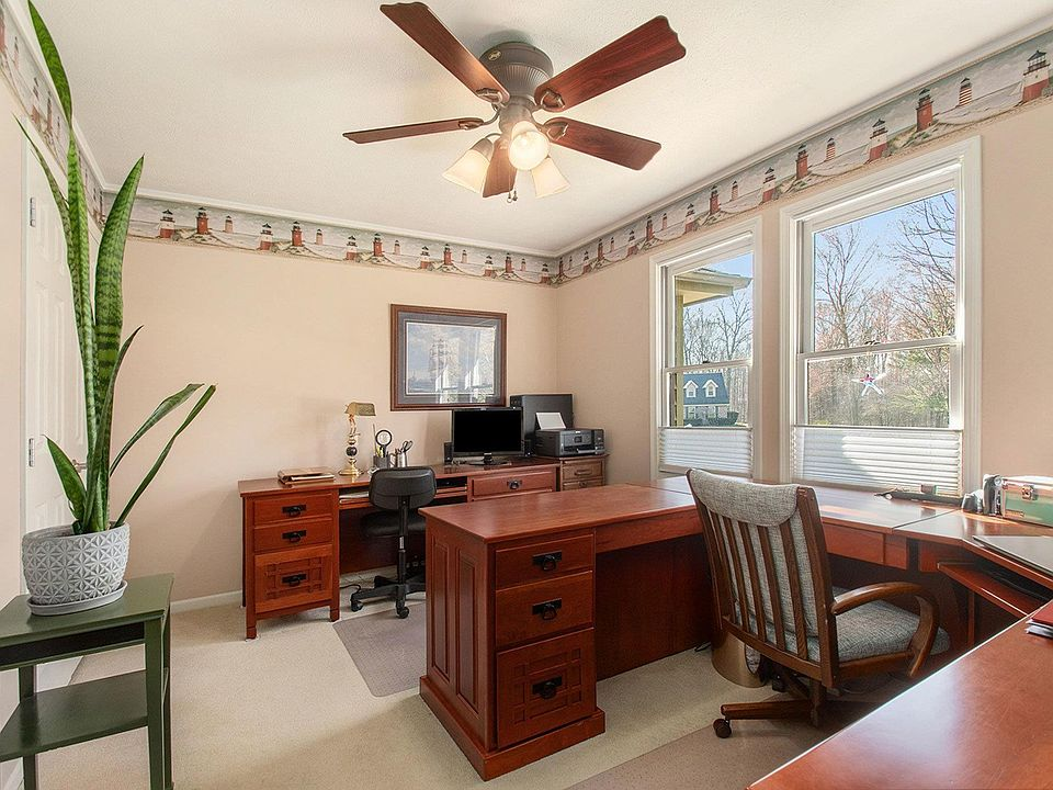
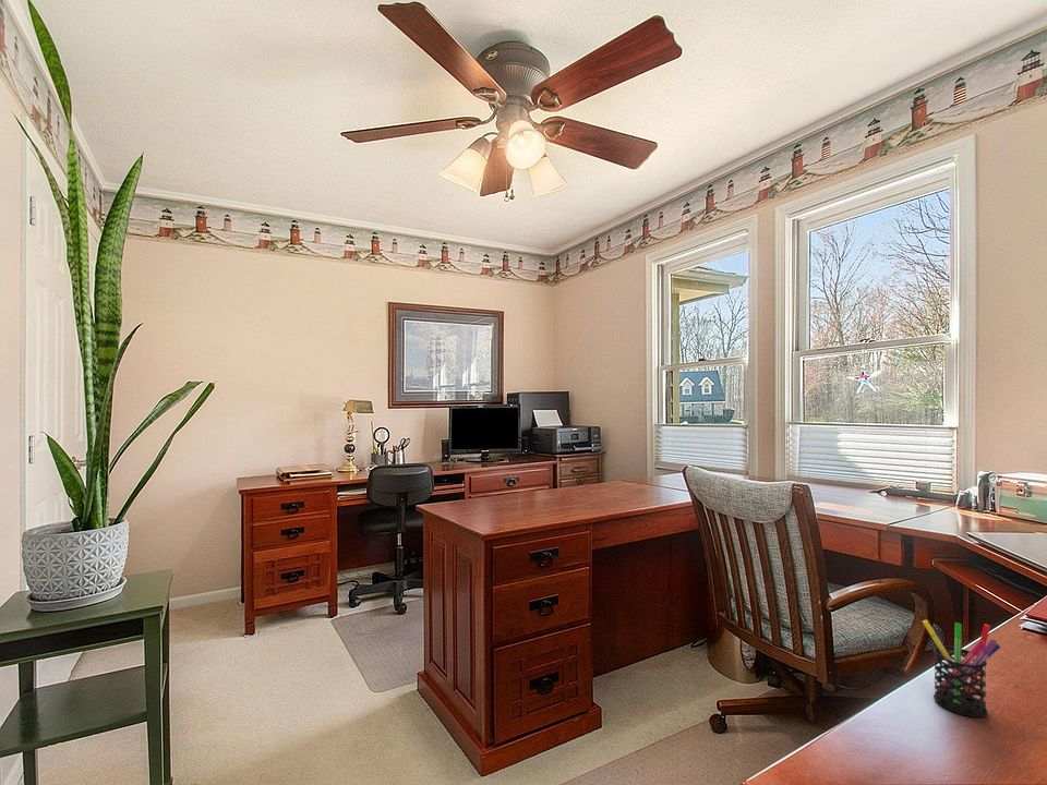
+ pen holder [922,619,1001,718]
